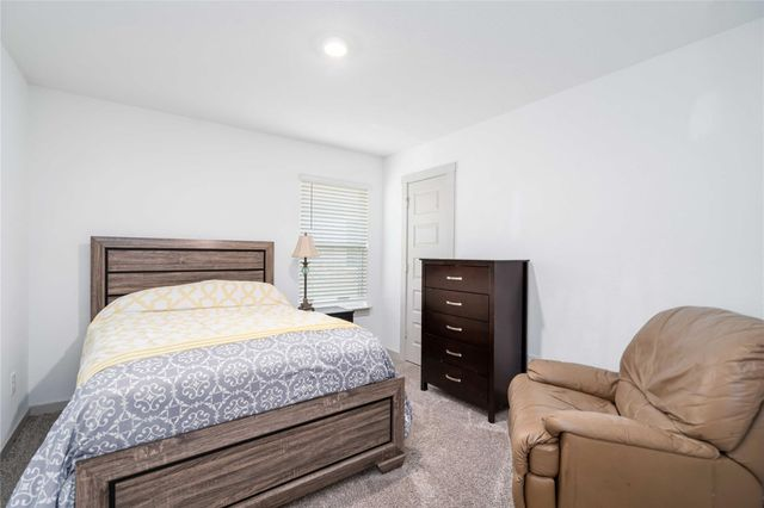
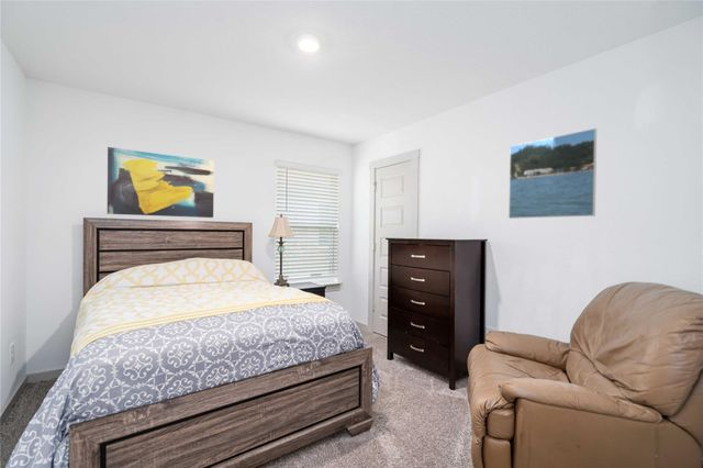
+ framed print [507,127,598,220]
+ wall art [107,146,215,219]
